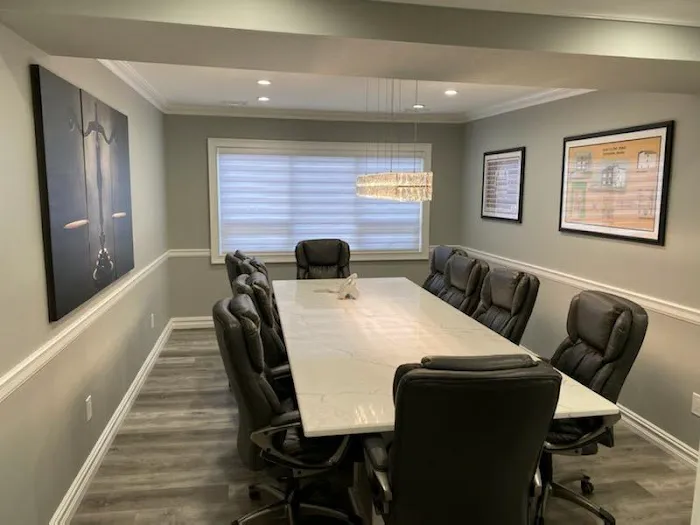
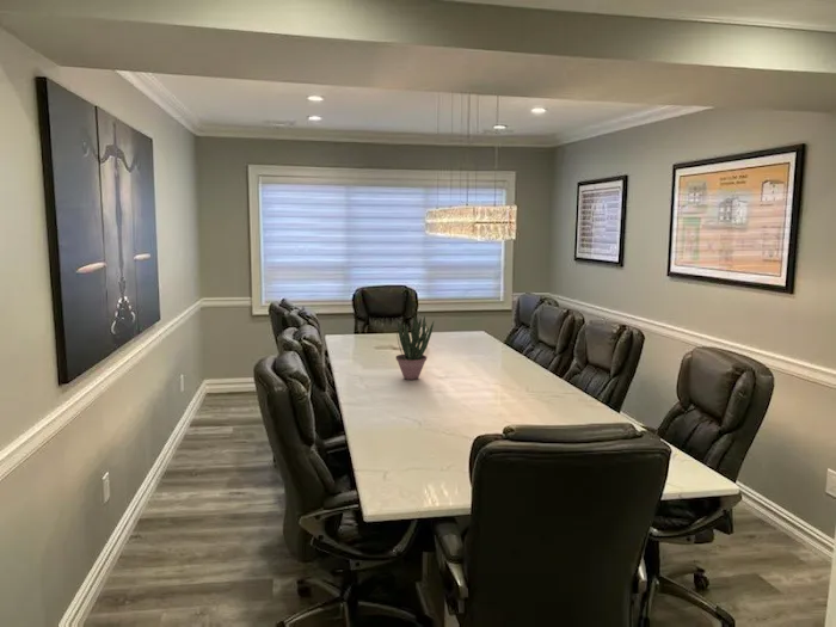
+ potted plant [394,314,435,381]
